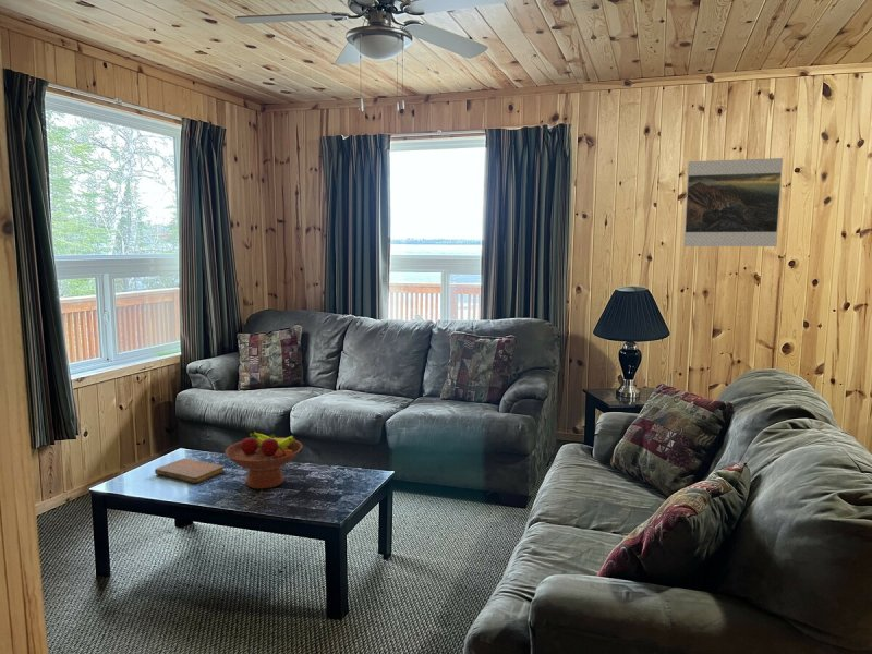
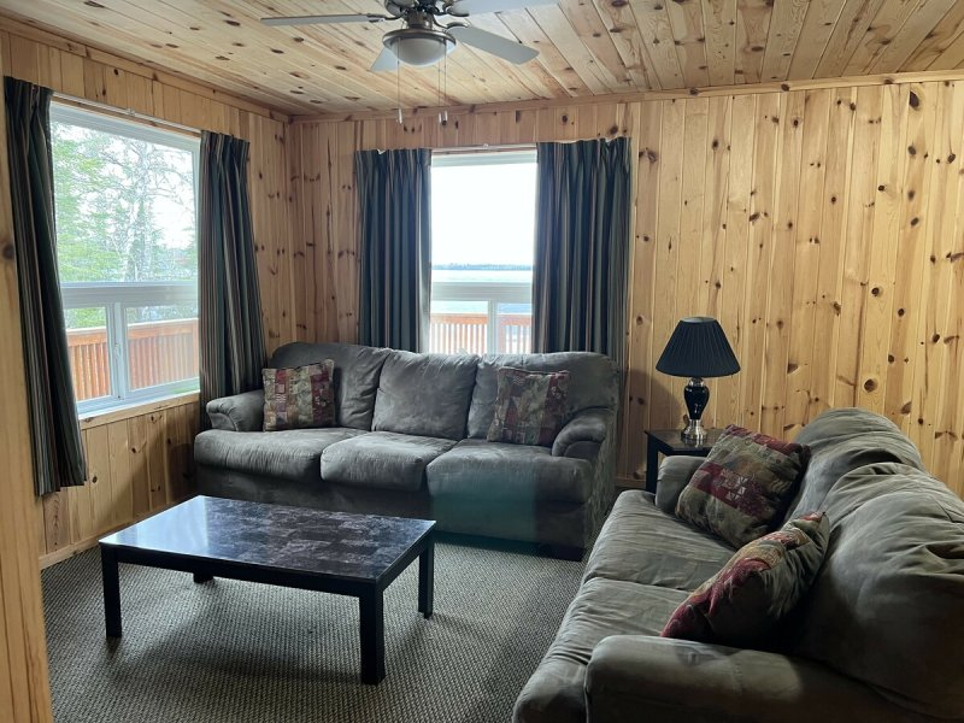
- notebook [154,458,225,484]
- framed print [682,157,784,247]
- fruit bowl [223,427,304,489]
